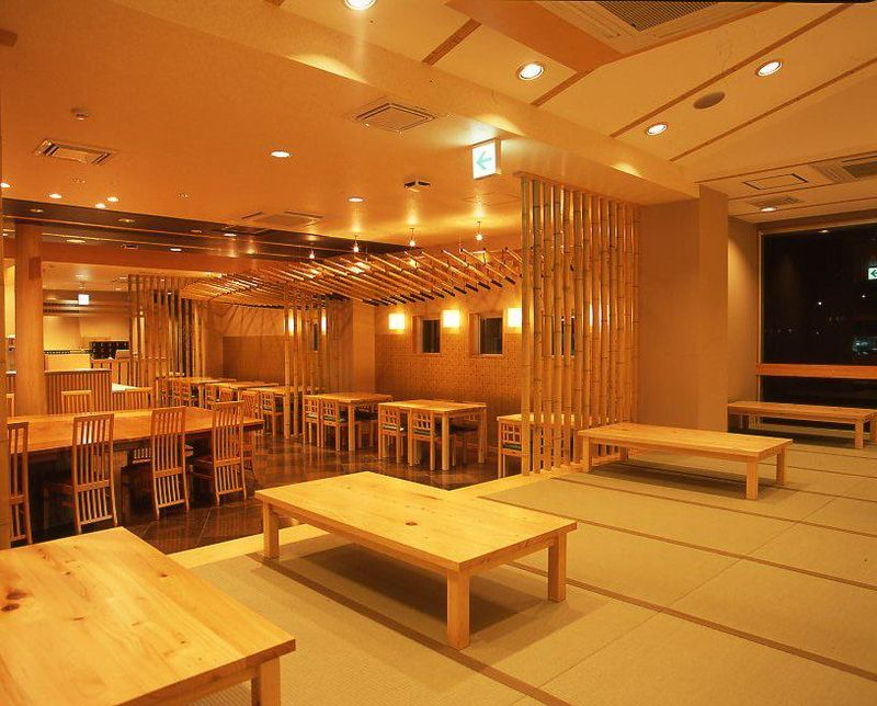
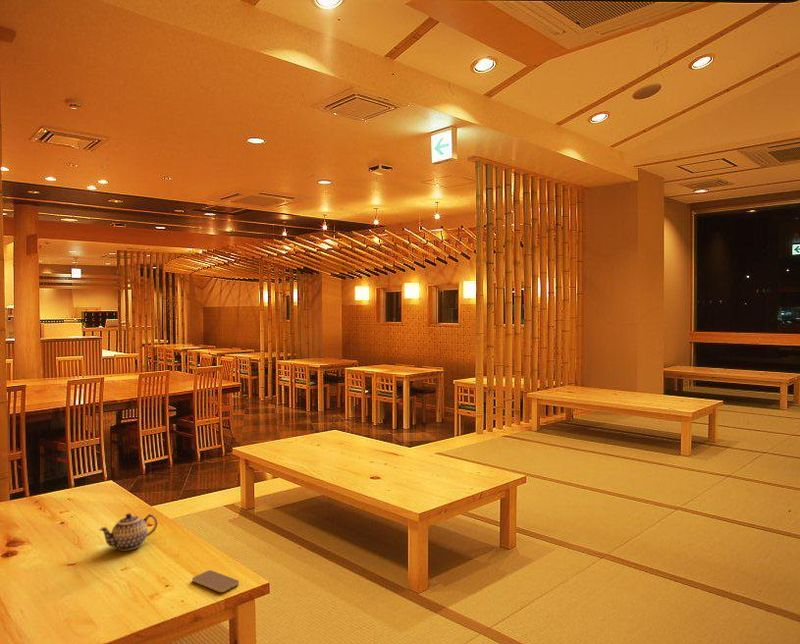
+ smartphone [191,569,240,593]
+ teapot [98,512,158,551]
